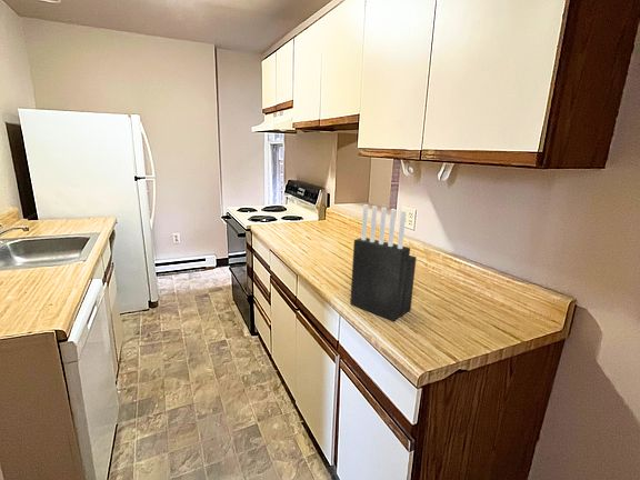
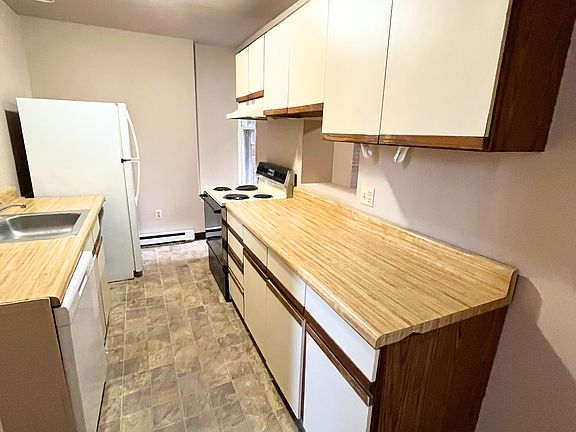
- knife block [349,203,418,322]
